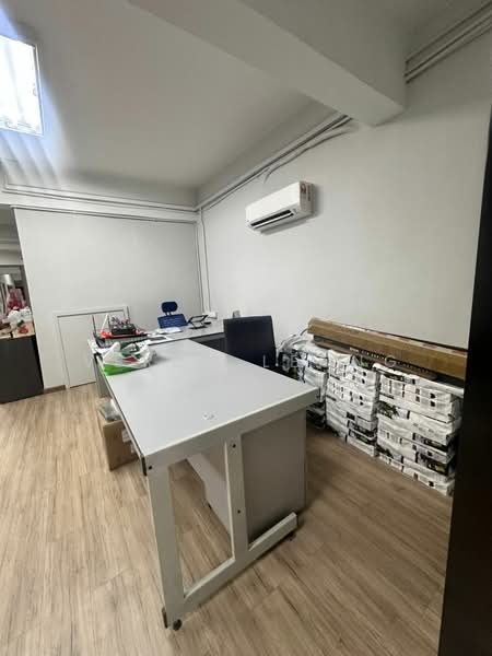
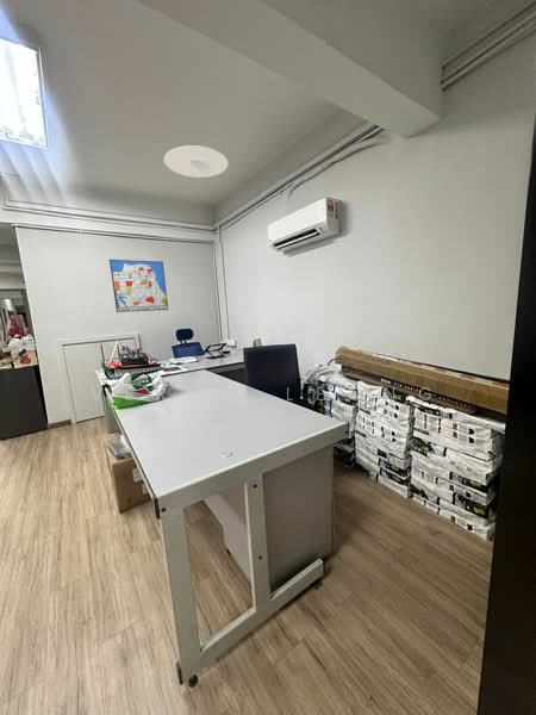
+ wall art [108,259,169,313]
+ ceiling light [163,144,229,179]
